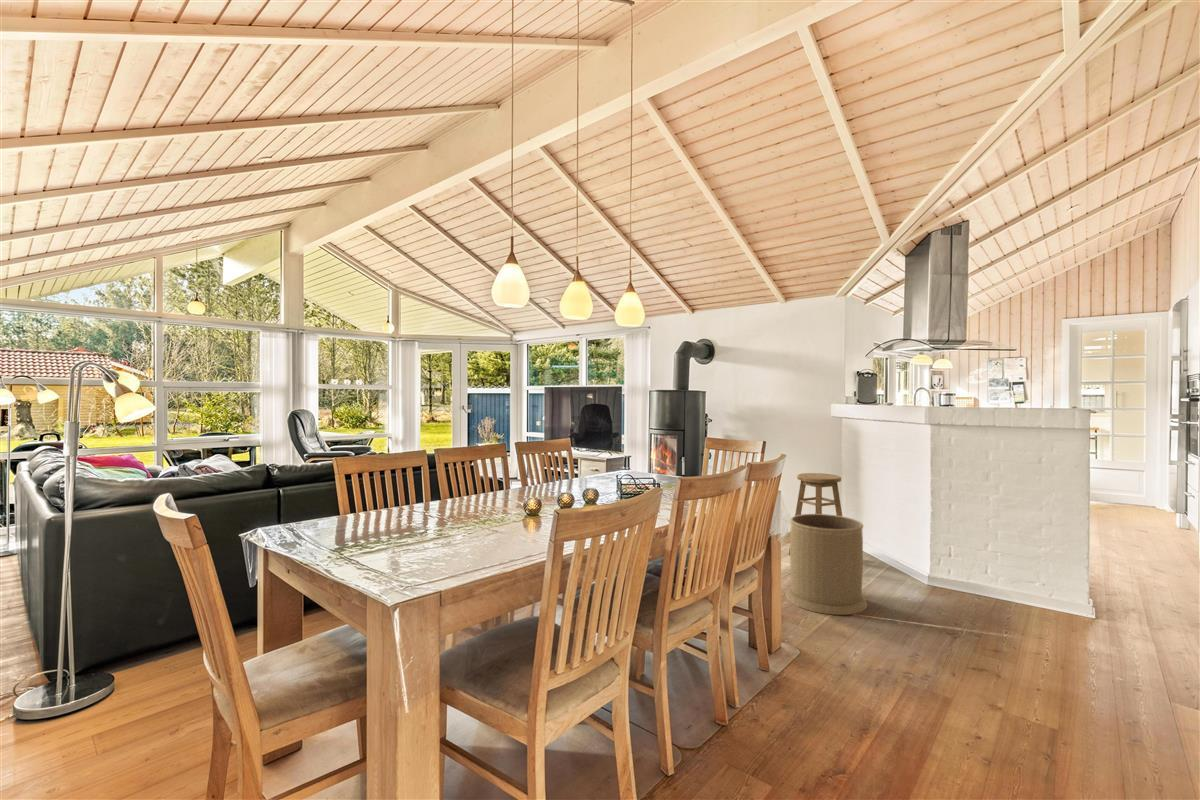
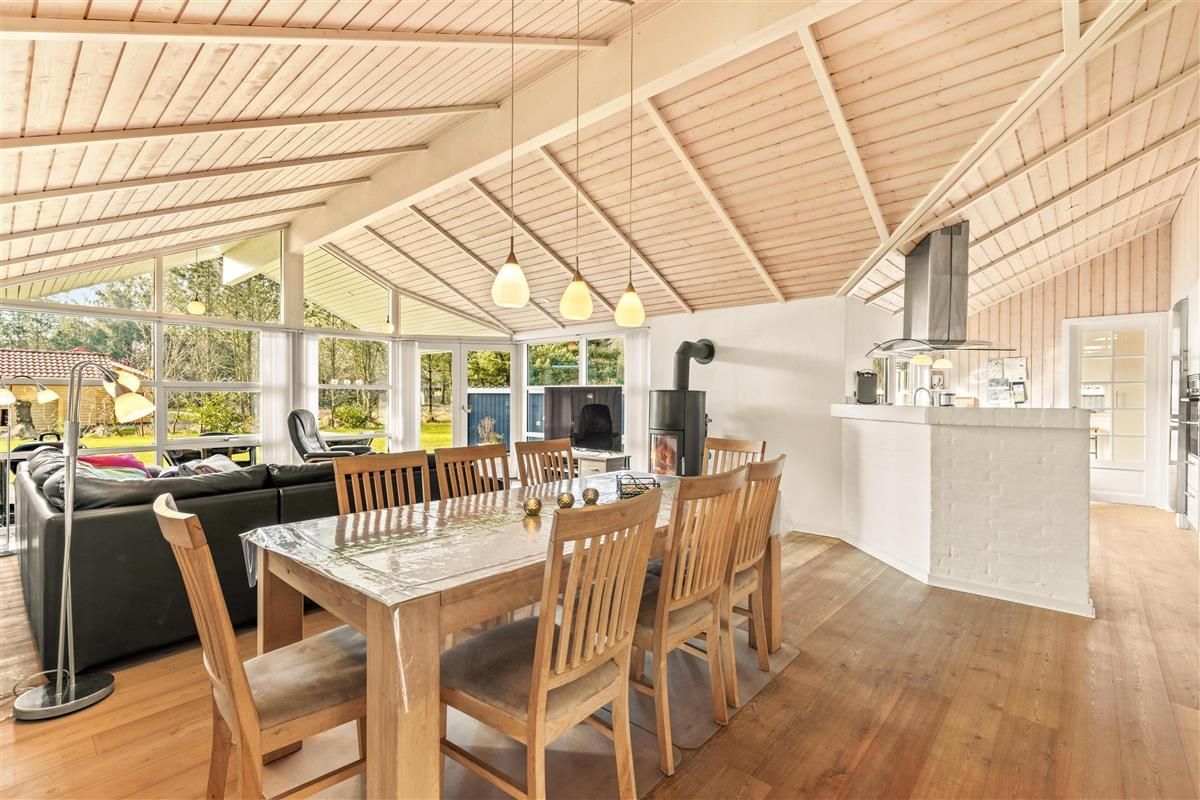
- trash can [785,513,868,616]
- bar stool [788,472,843,556]
